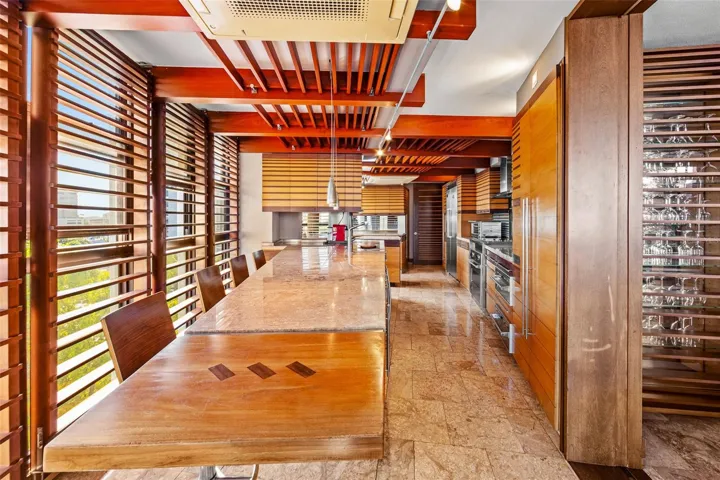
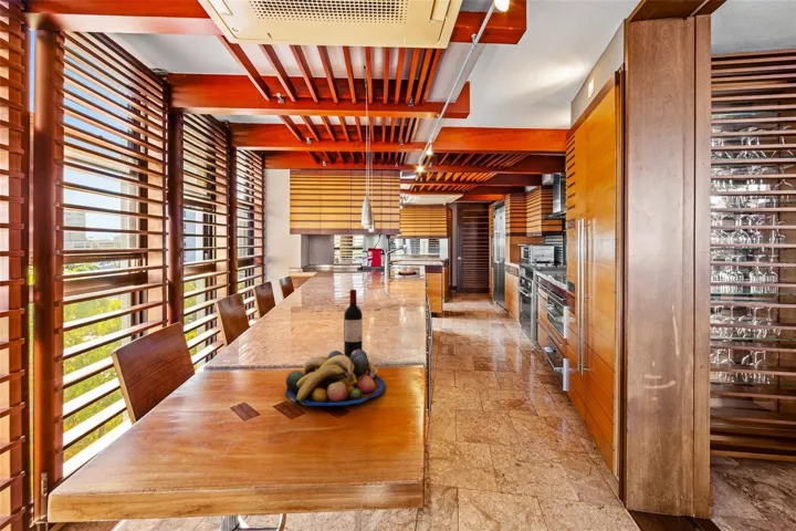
+ wine bottle [343,289,364,358]
+ fruit bowl [283,350,387,407]
